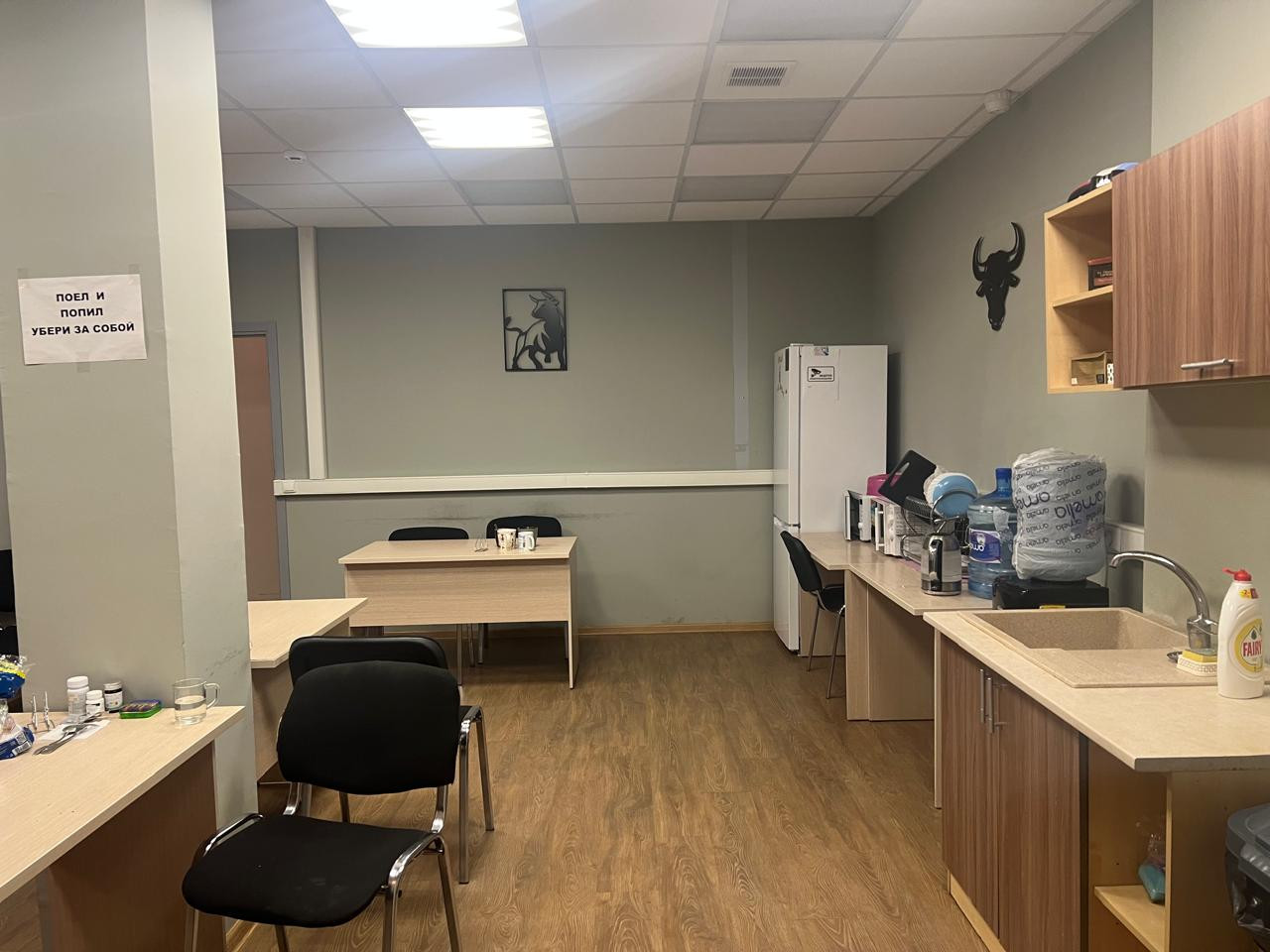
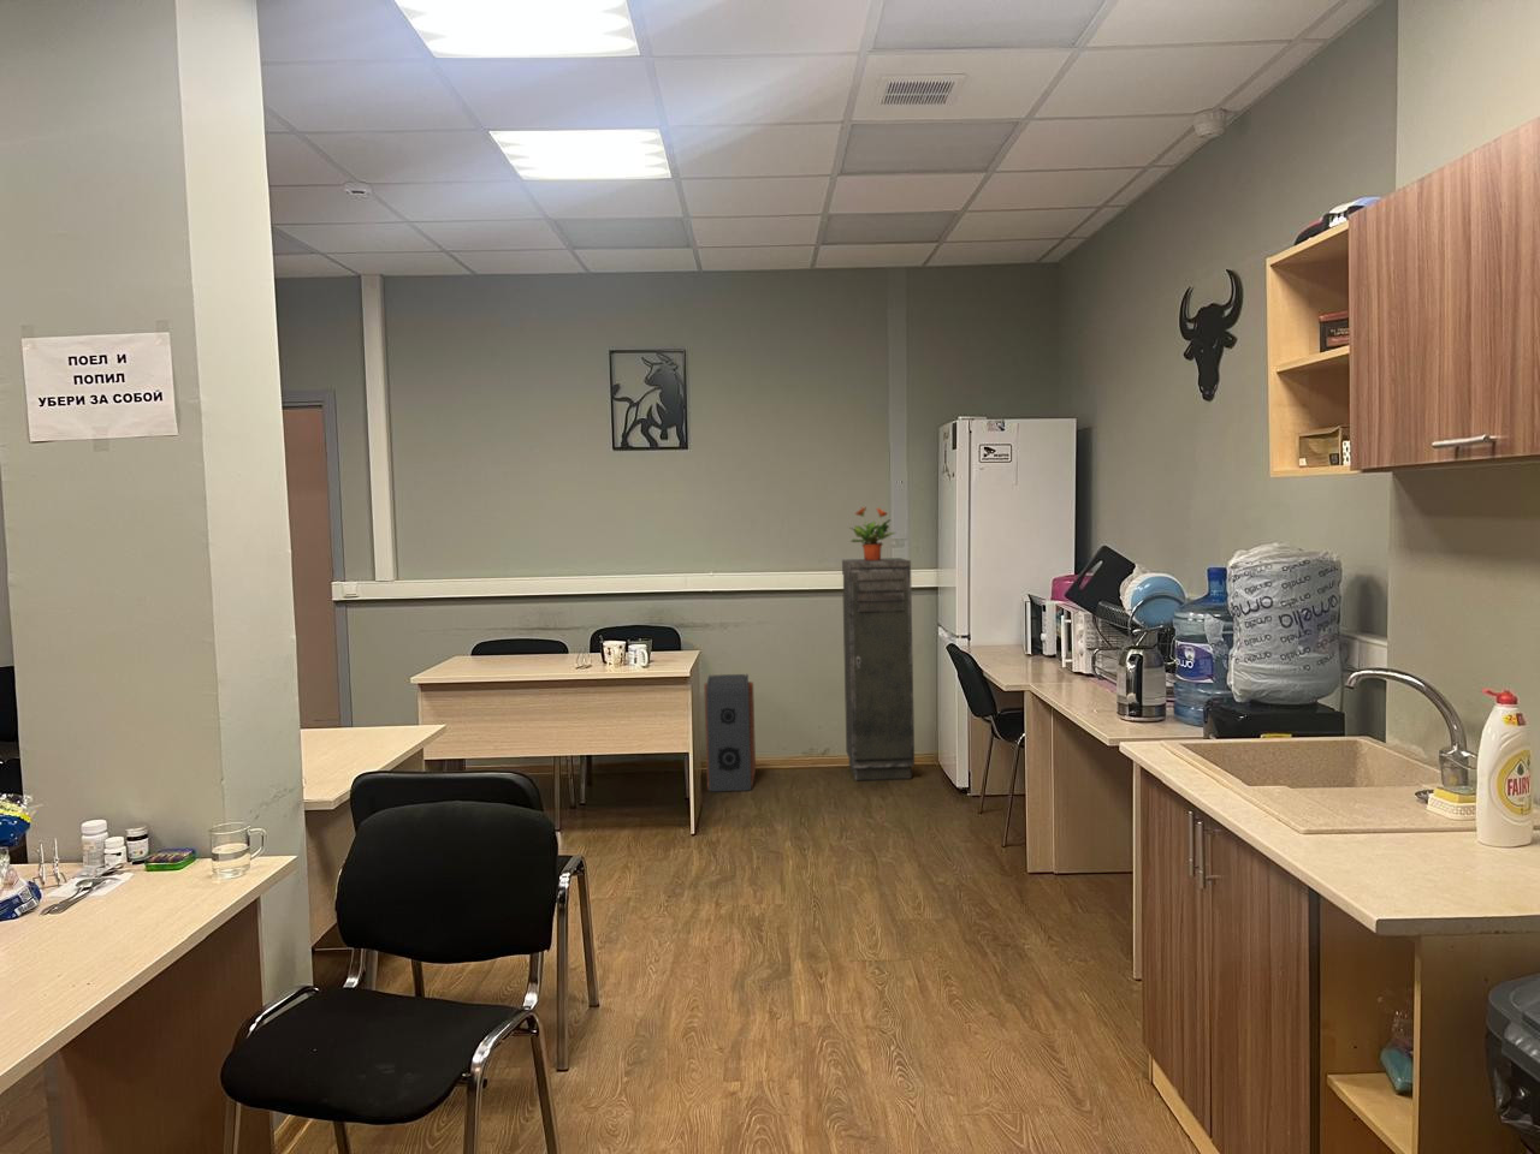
+ storage cabinet [842,556,916,782]
+ potted plant [848,505,896,561]
+ speaker [702,673,757,793]
